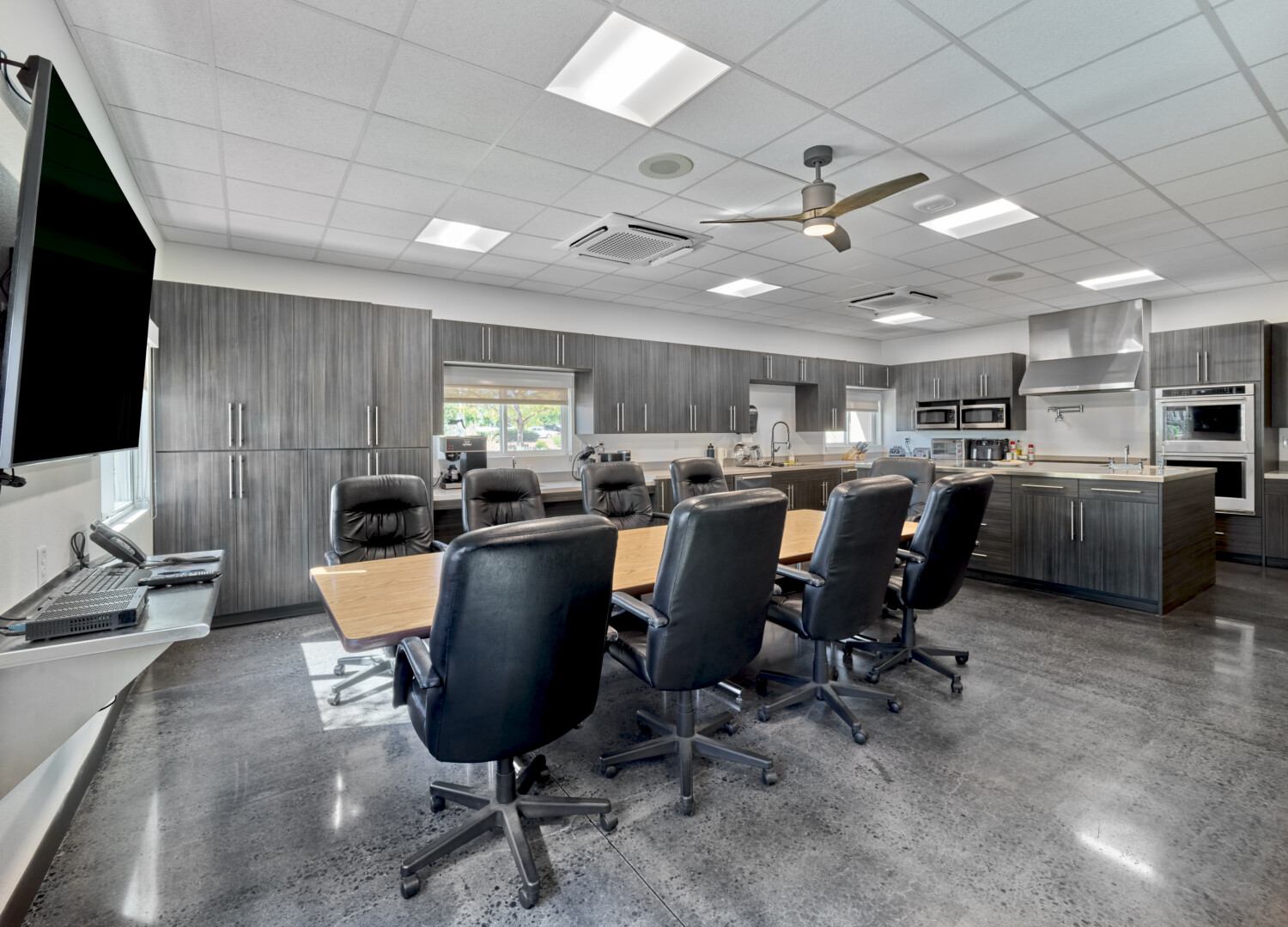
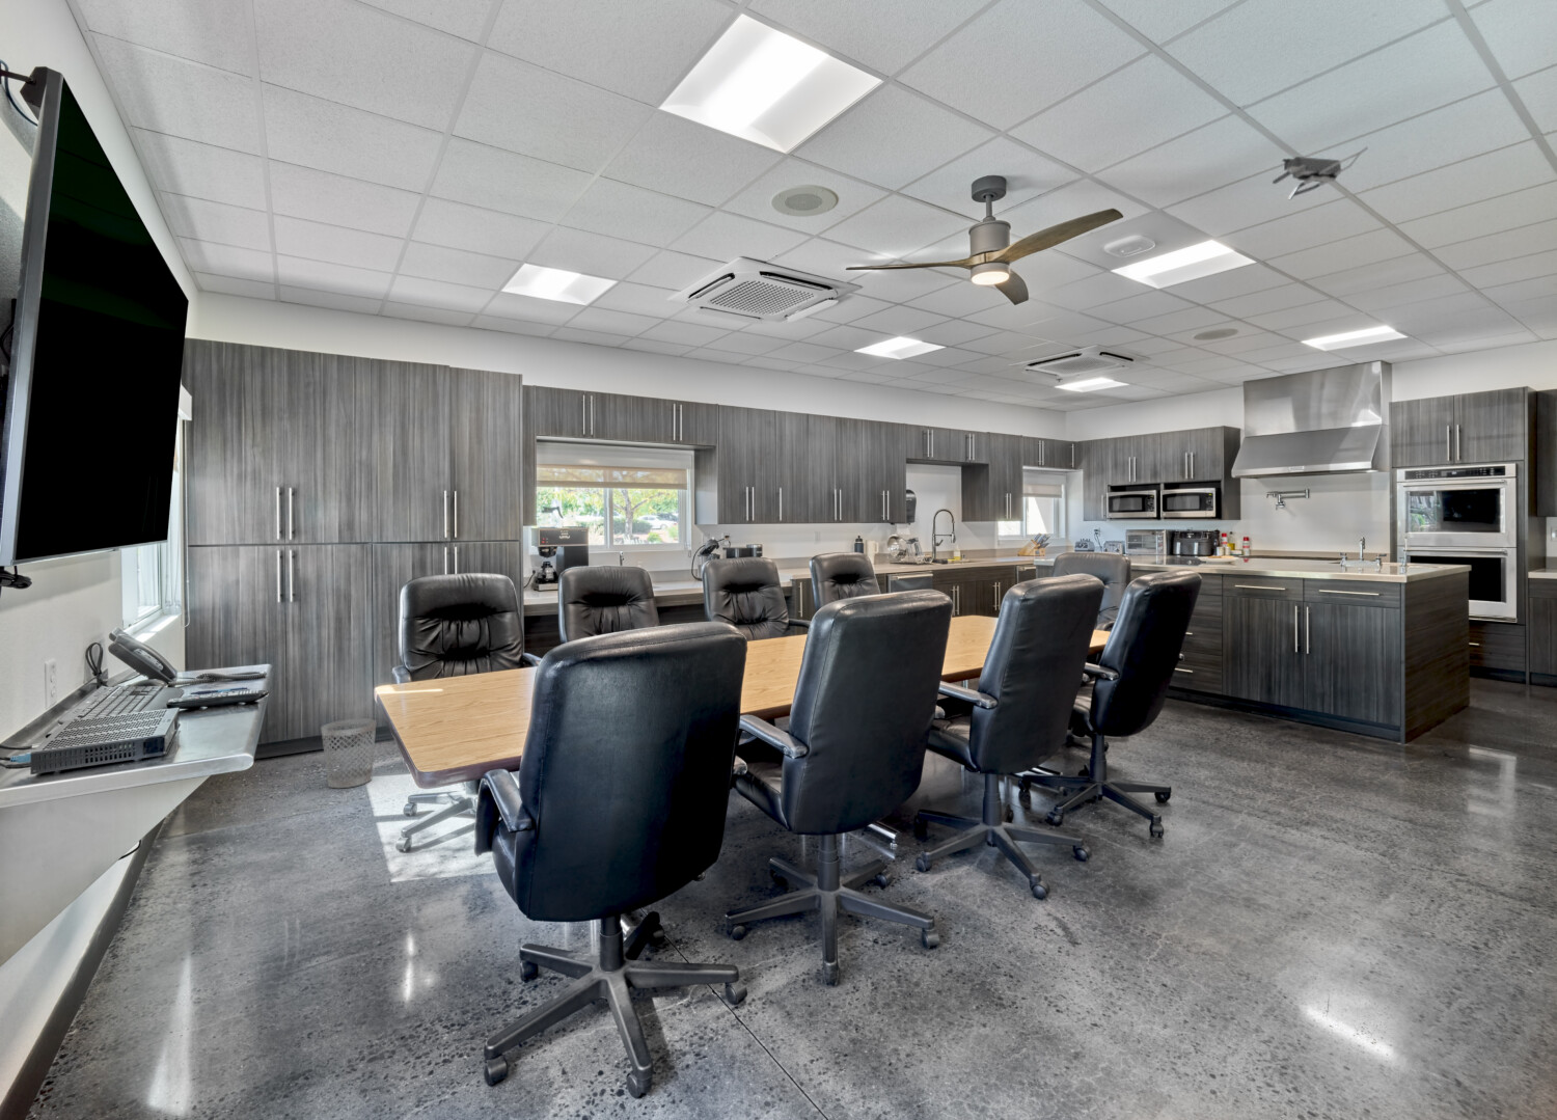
+ wastebasket [320,718,377,789]
+ security camera [1272,145,1370,201]
